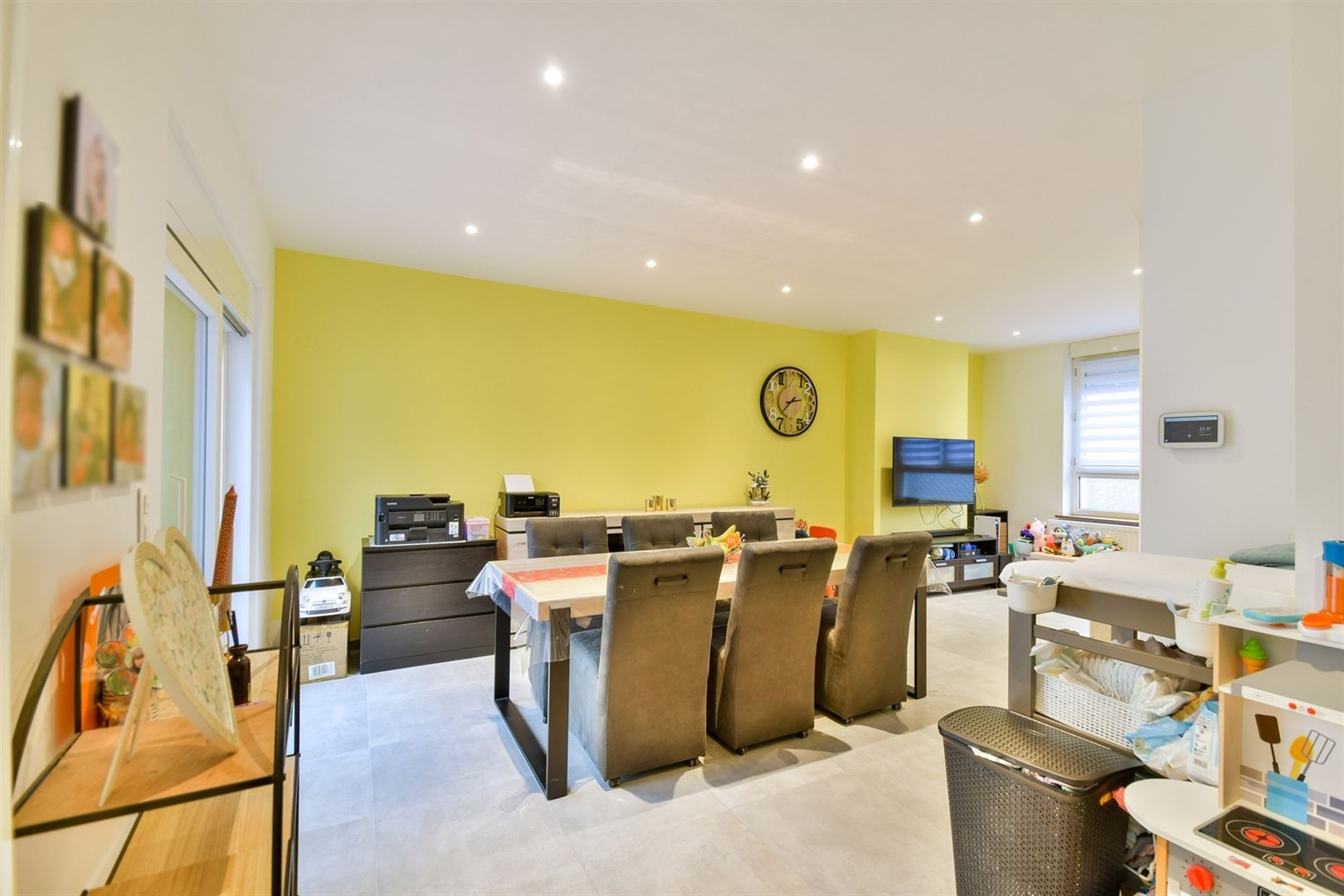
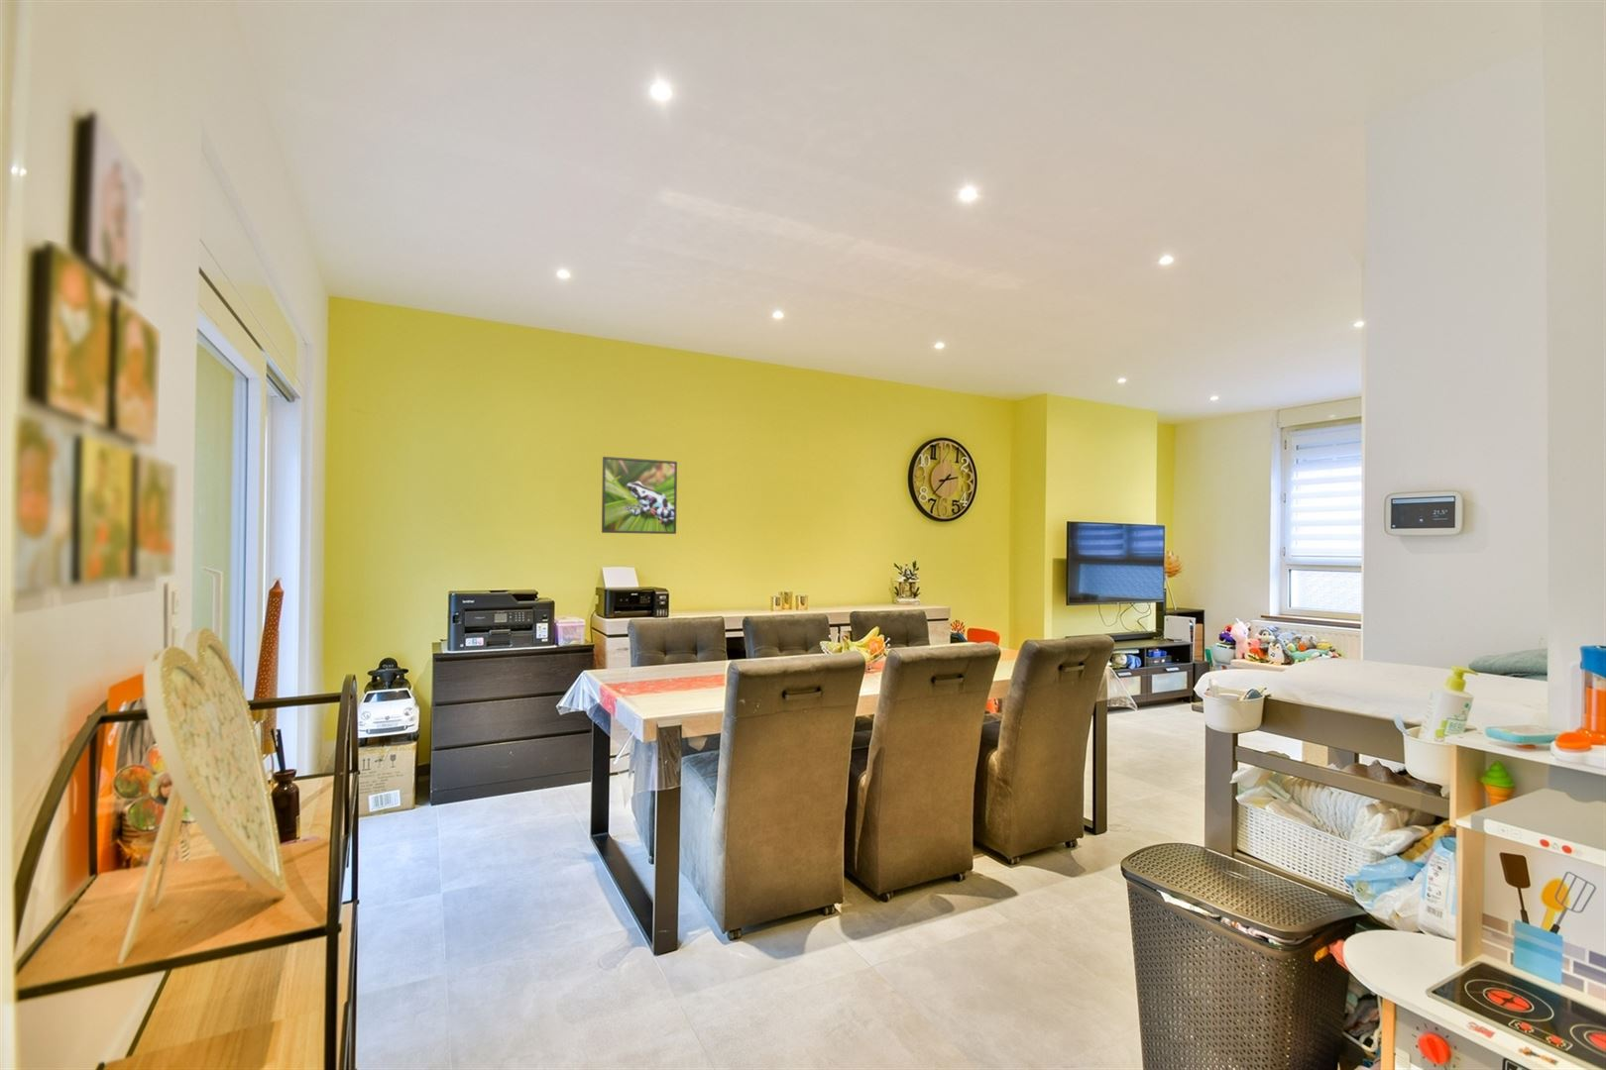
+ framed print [601,456,678,535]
